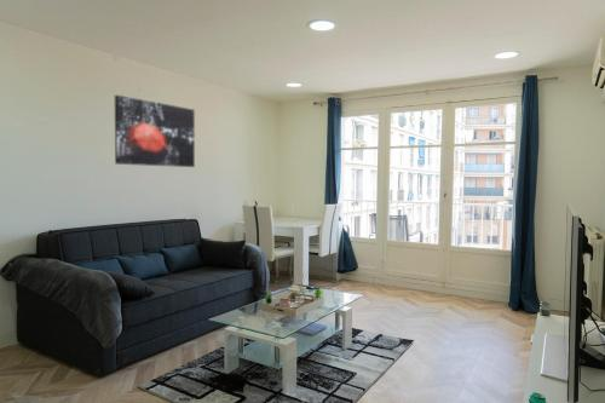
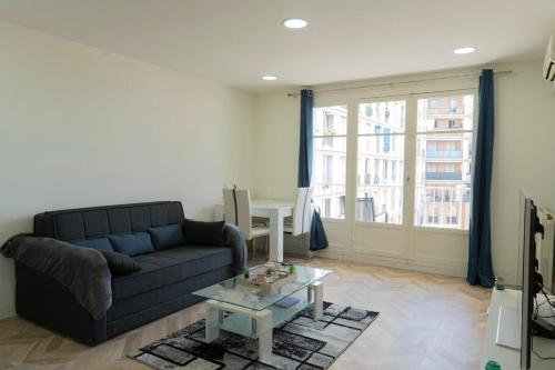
- wall art [114,94,196,168]
